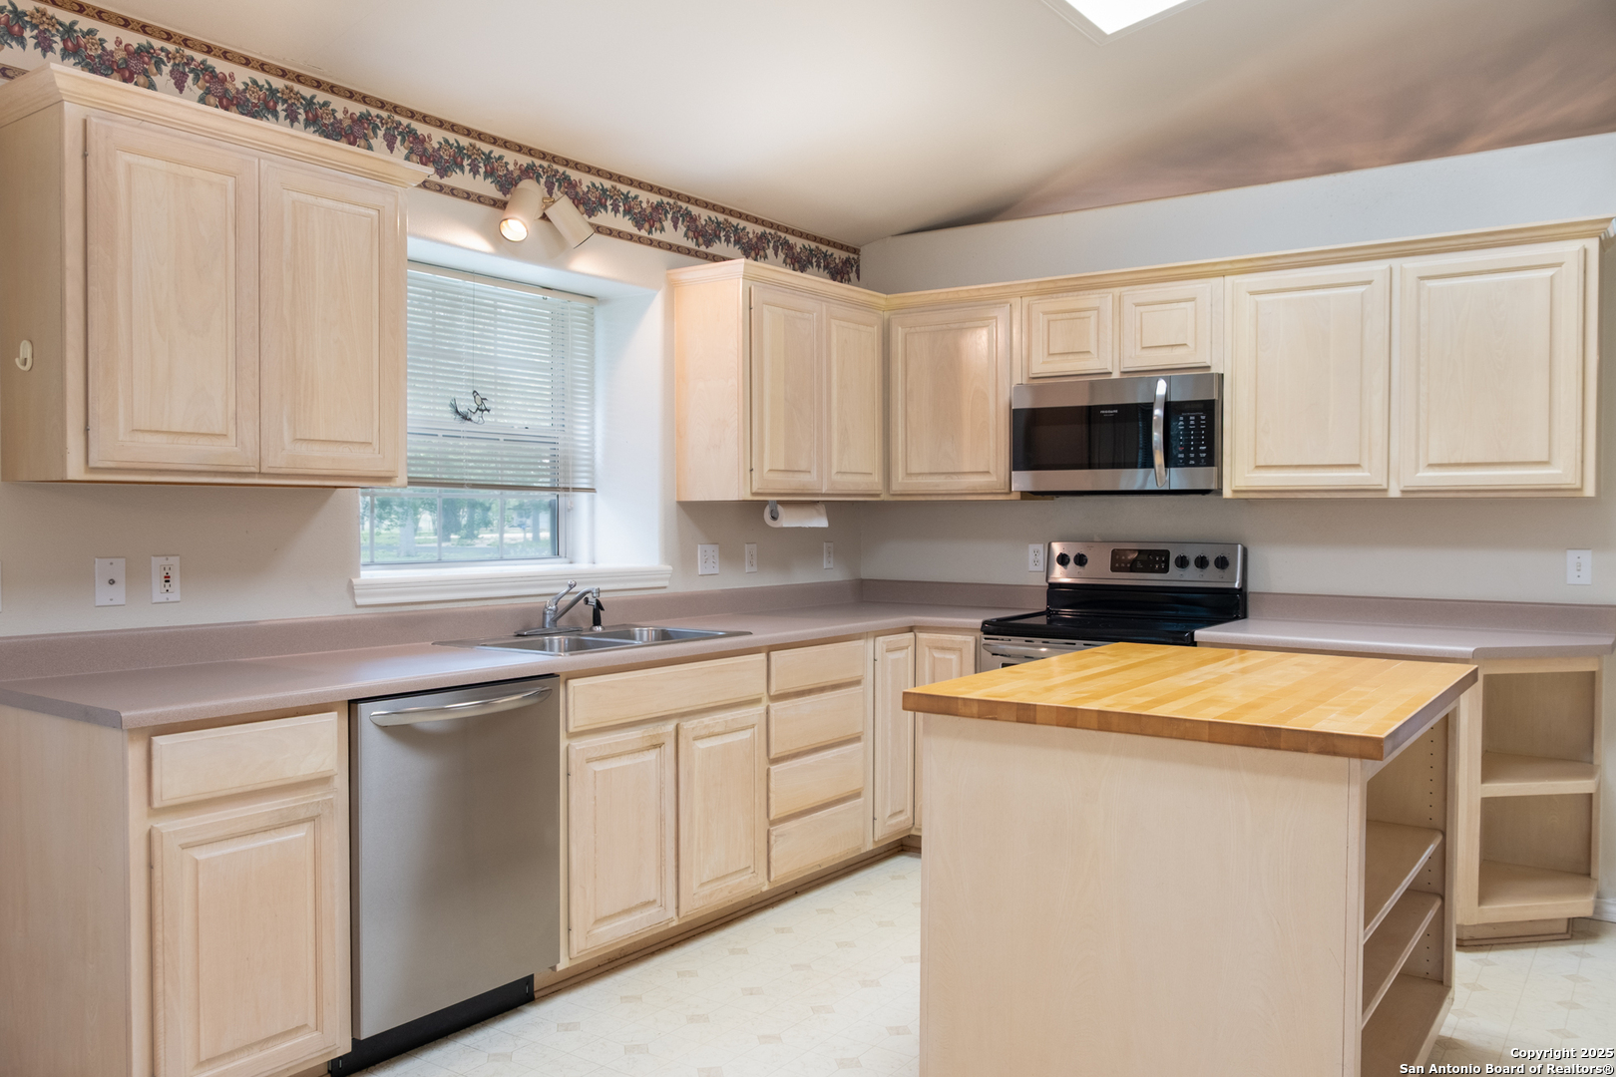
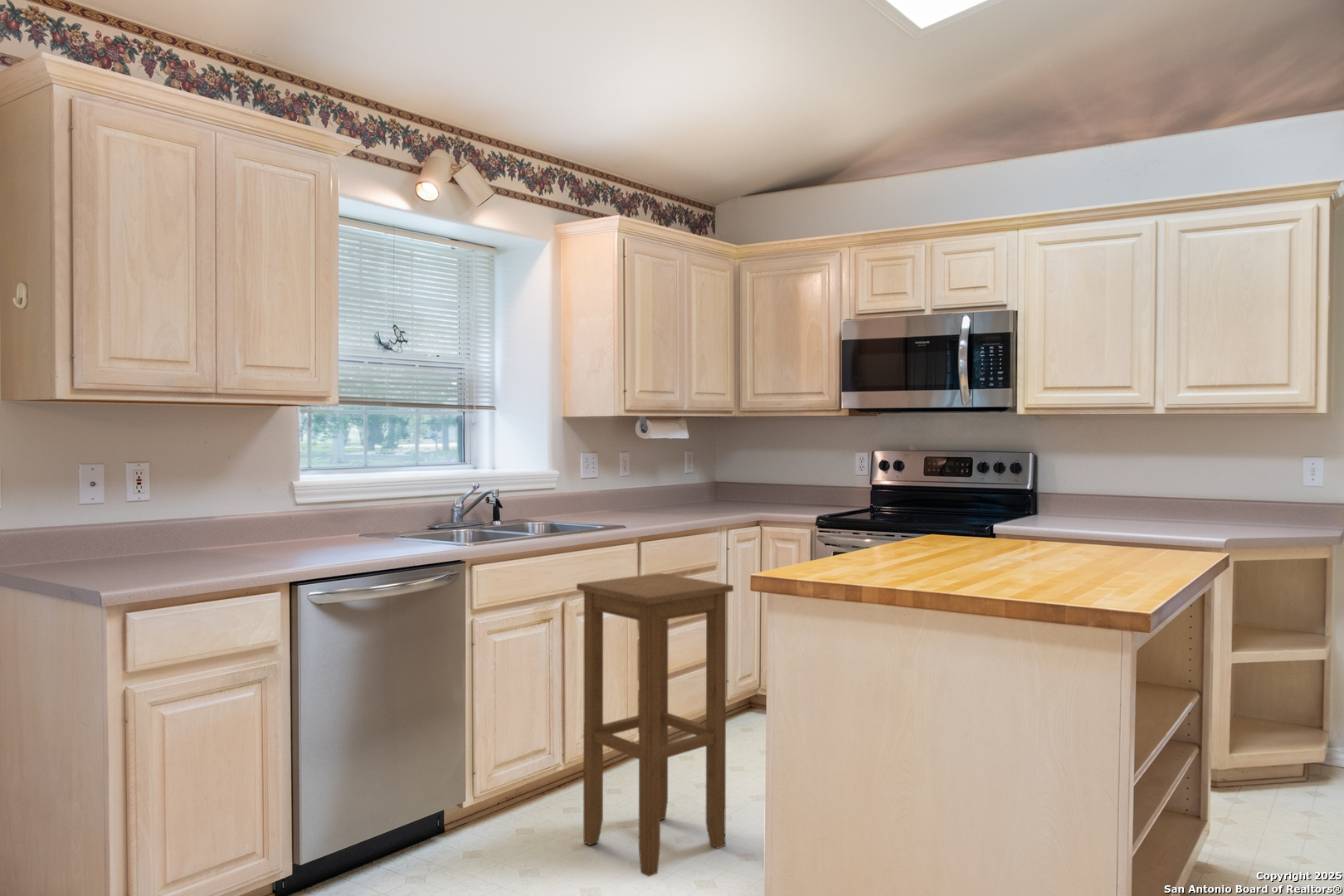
+ stool [576,572,734,878]
